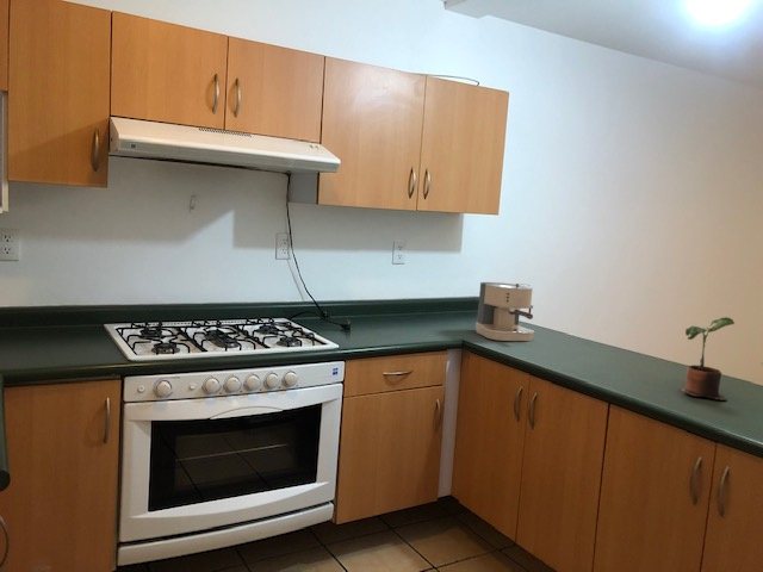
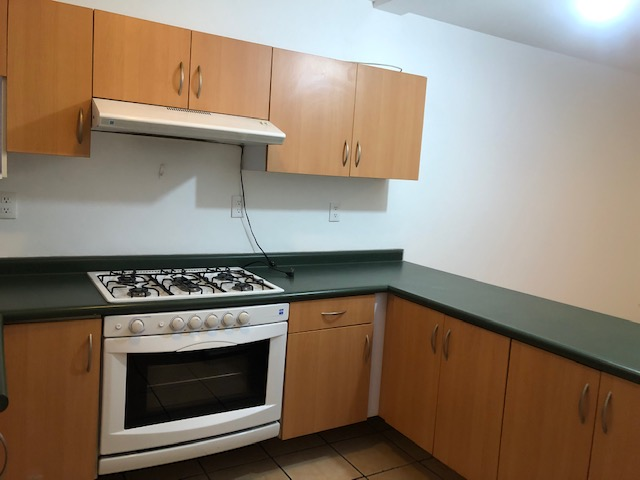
- coffee maker [474,281,535,342]
- potted plant [681,316,736,400]
